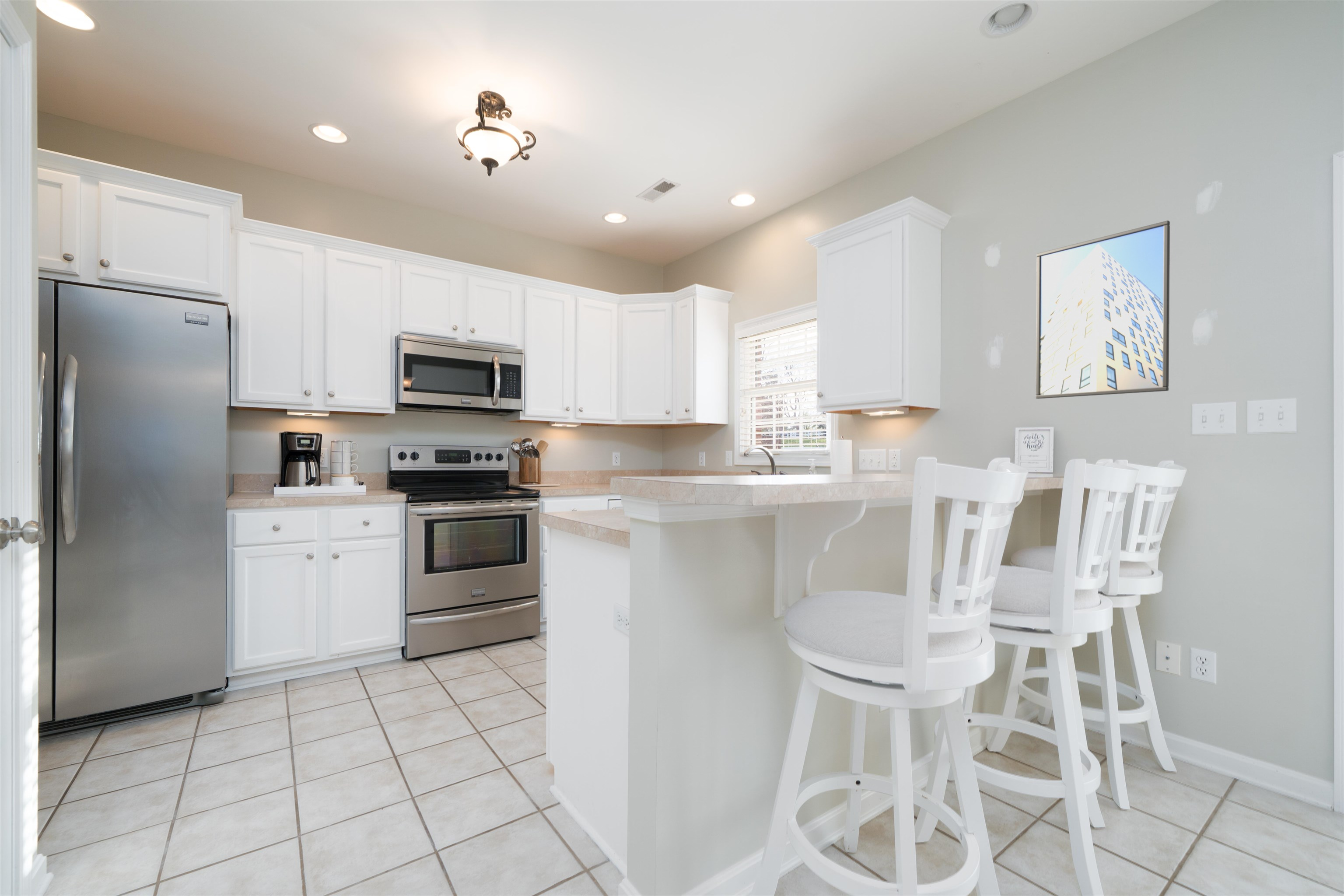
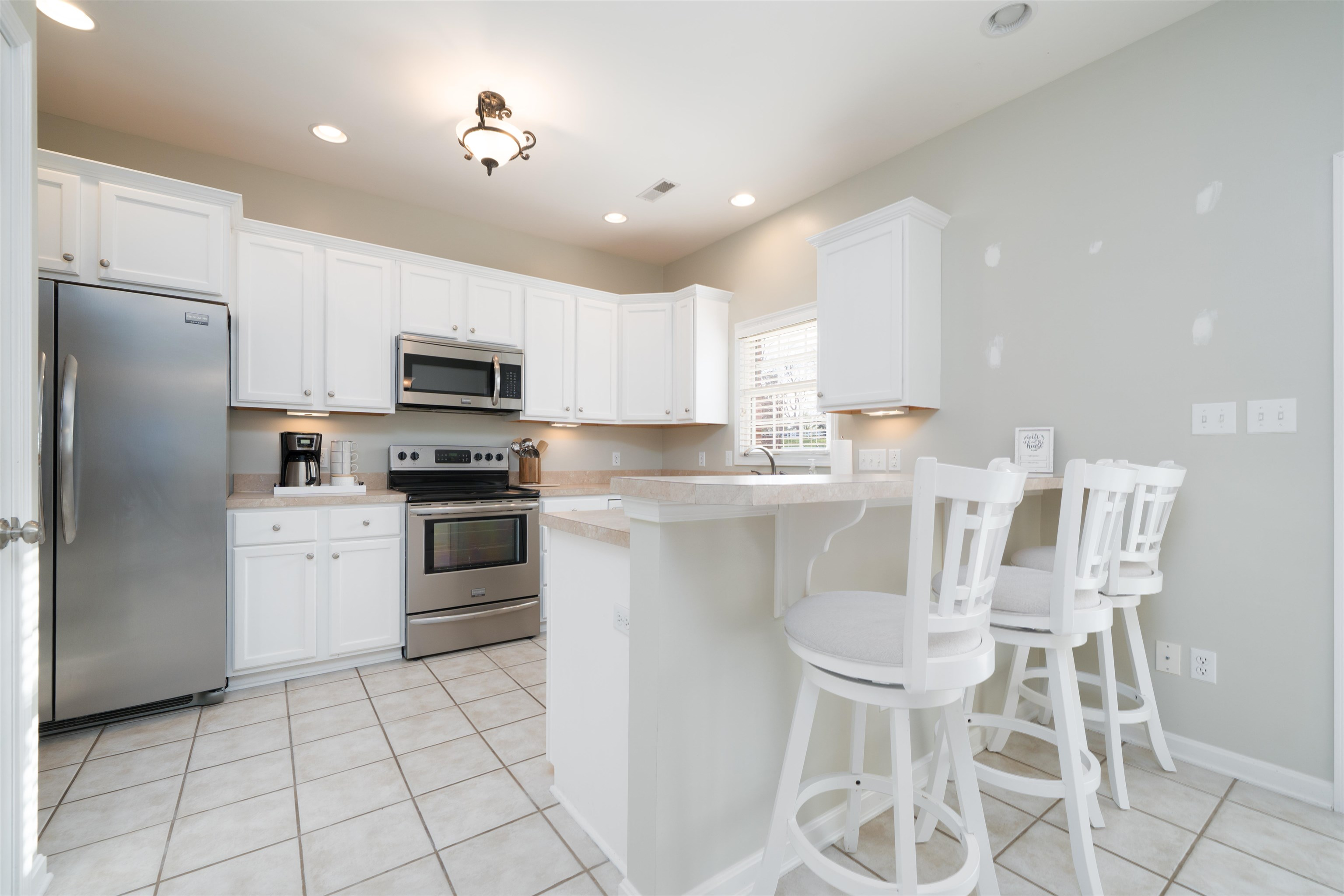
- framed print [1036,220,1170,399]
